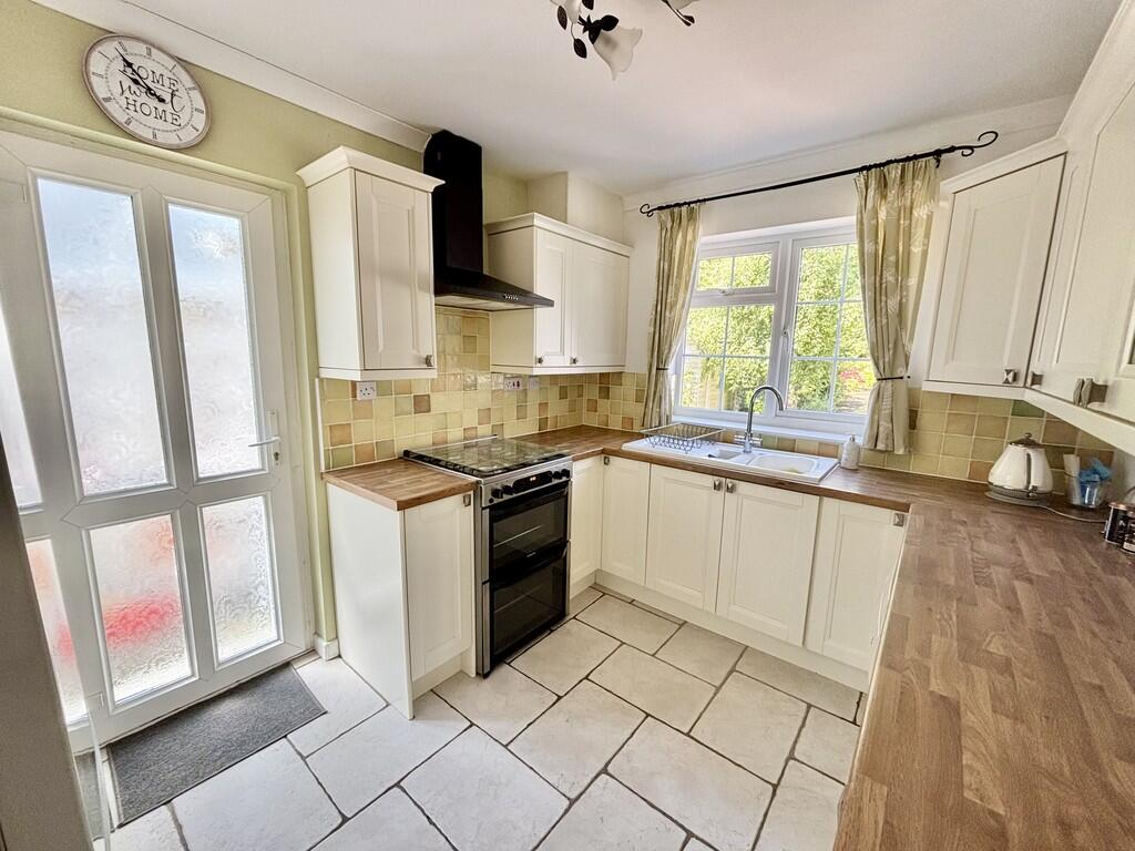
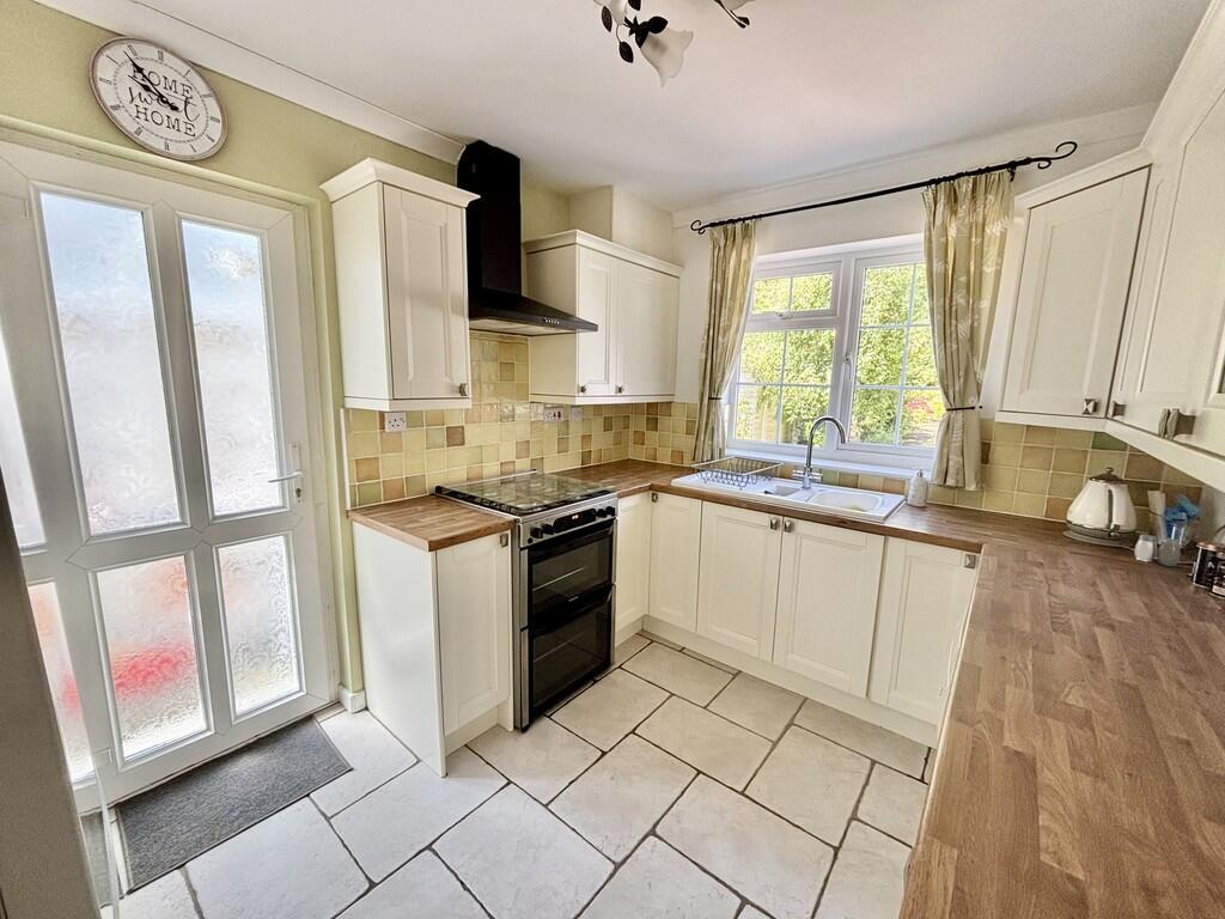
+ salt and pepper shaker [1133,534,1182,567]
